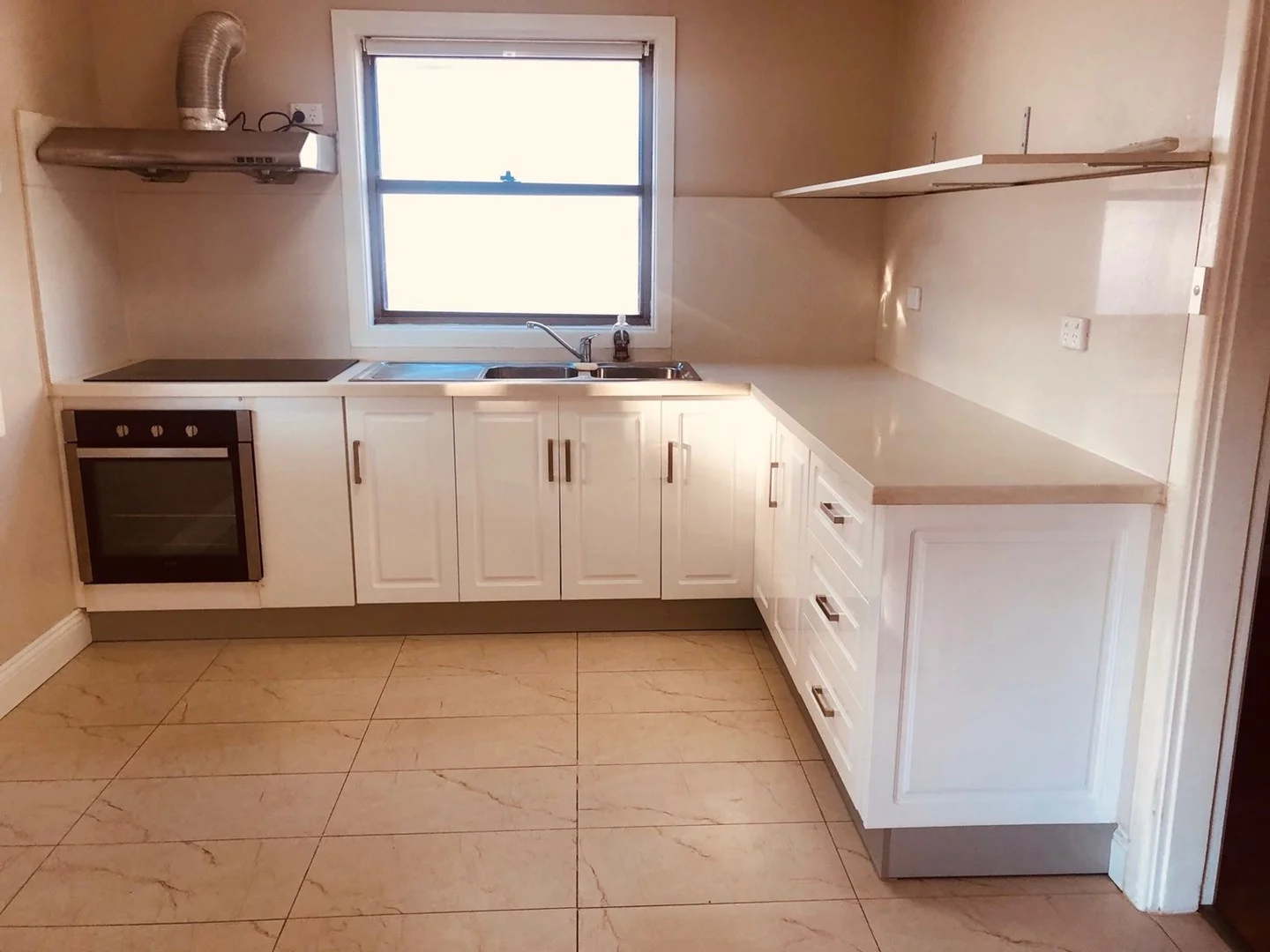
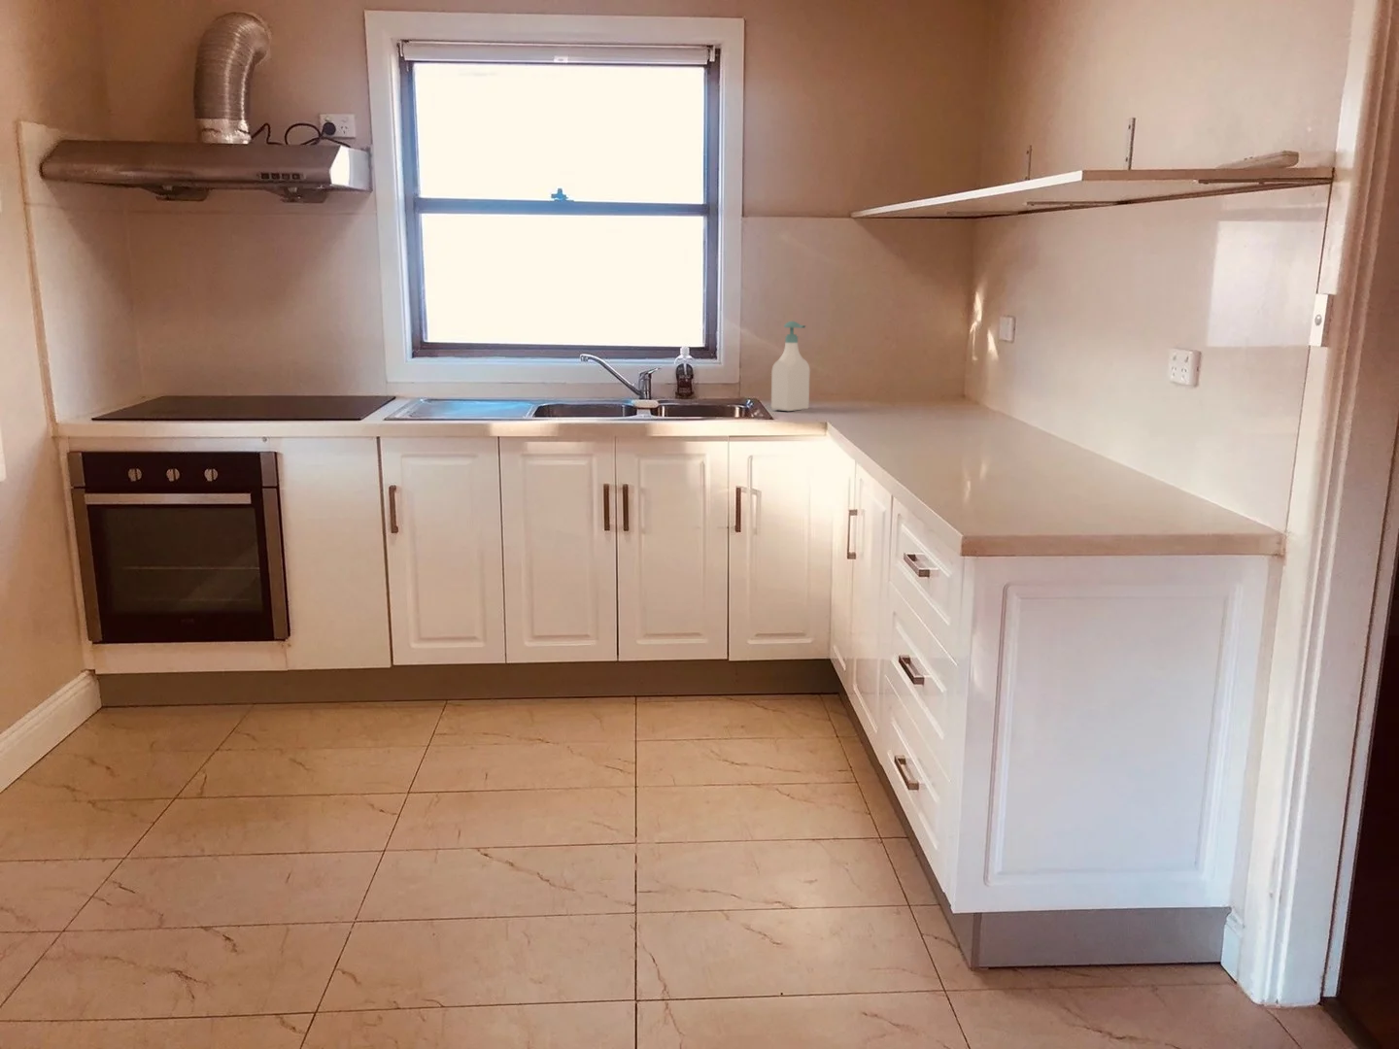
+ soap bottle [770,321,811,412]
